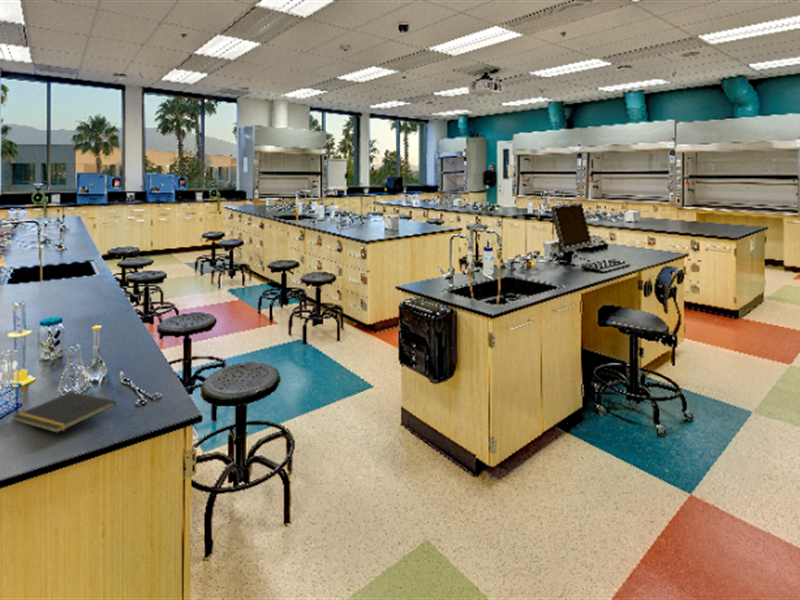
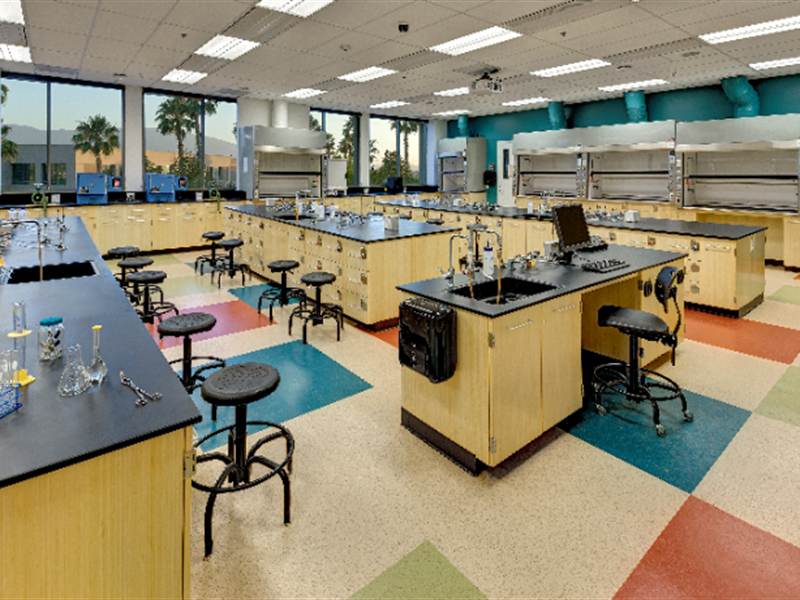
- notepad [11,391,117,434]
